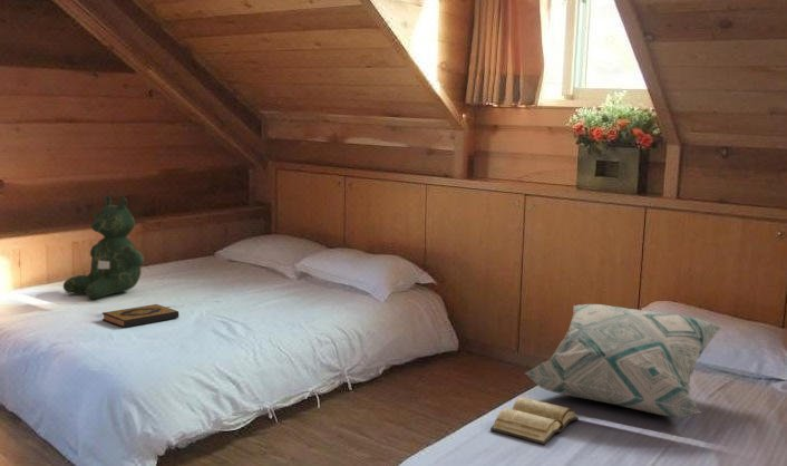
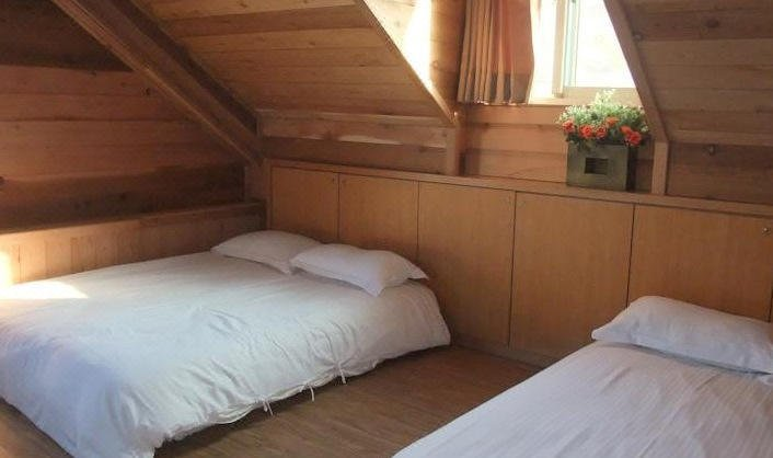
- teddy bear [62,194,145,300]
- decorative pillow [524,303,725,419]
- diary [489,396,580,446]
- hardback book [101,303,179,328]
